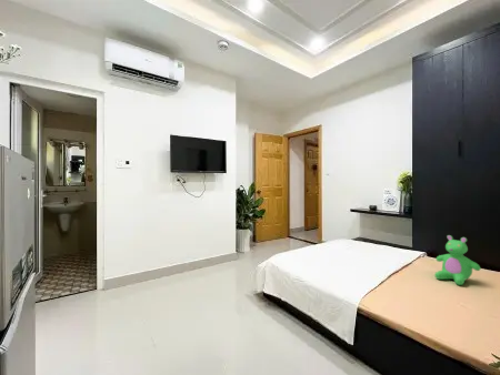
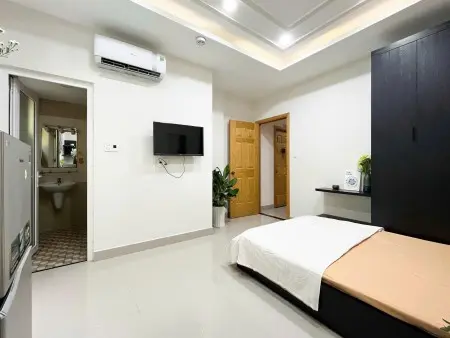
- teddy bear [433,234,481,286]
